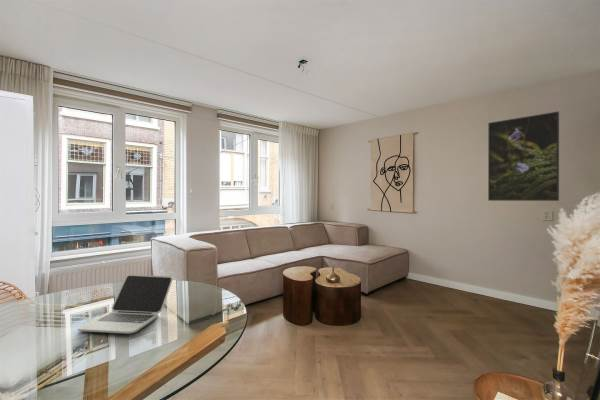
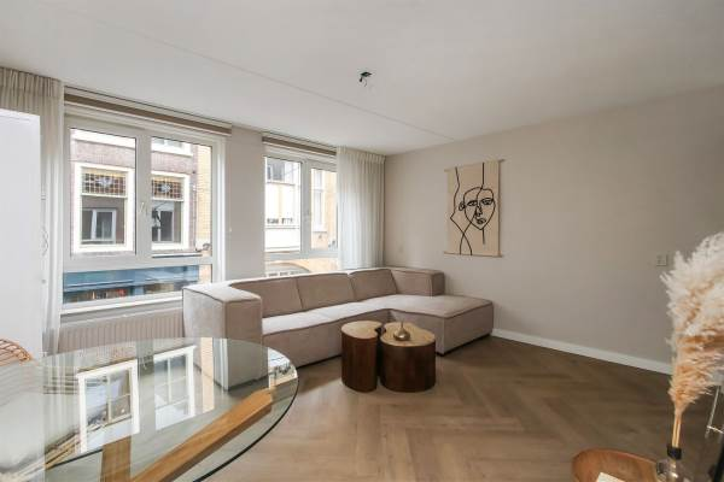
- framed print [487,110,560,202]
- laptop [77,274,173,334]
